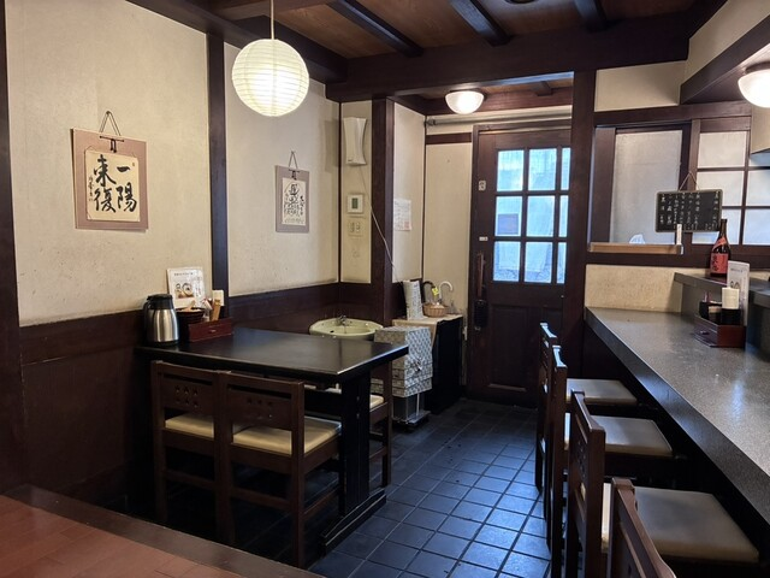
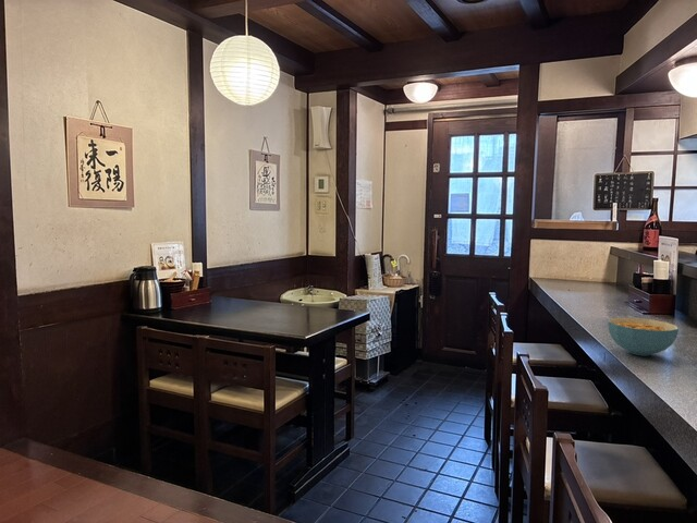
+ cereal bowl [607,316,680,357]
